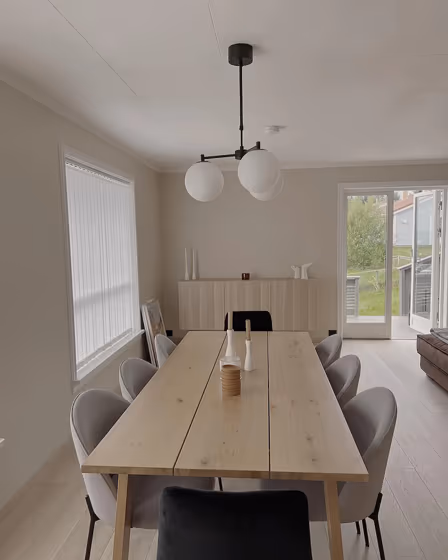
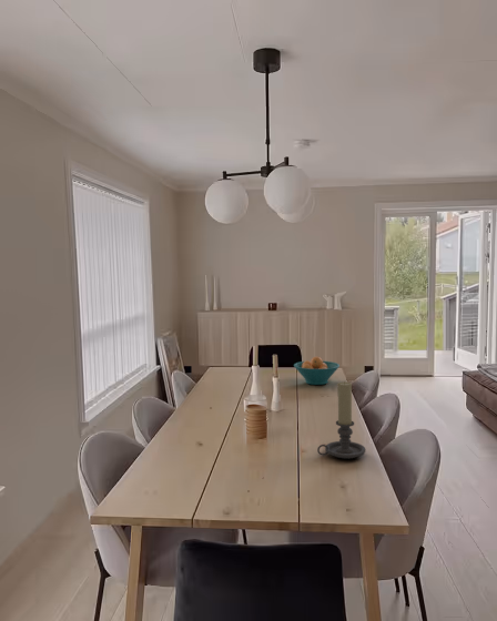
+ fruit bowl [293,356,341,386]
+ candle holder [316,380,366,460]
